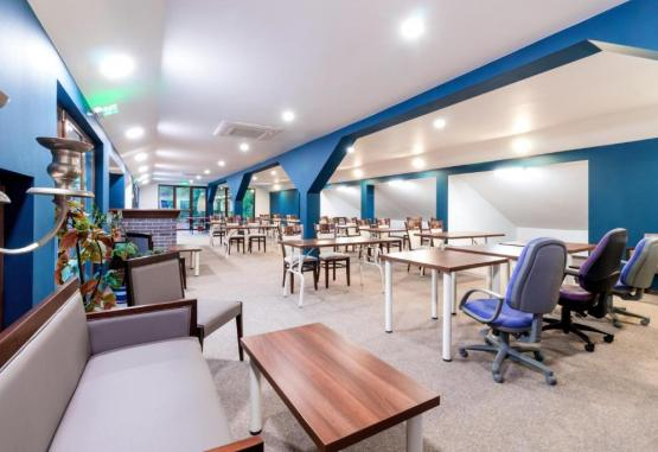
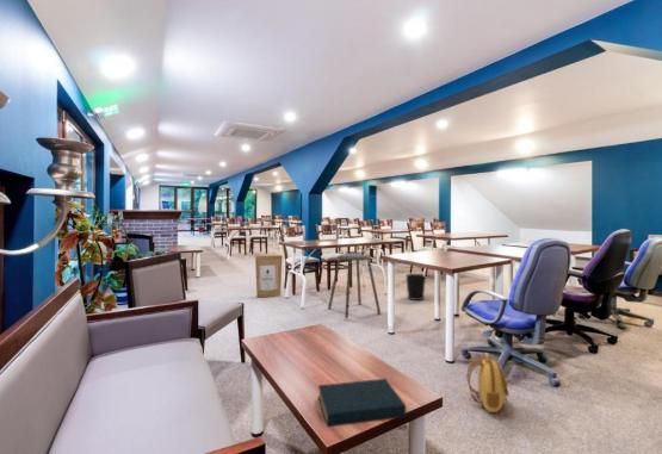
+ cardboard box [254,254,283,298]
+ wastebasket [404,273,427,301]
+ backpack [465,352,511,413]
+ stool [327,253,382,319]
+ hardback book [317,378,407,428]
